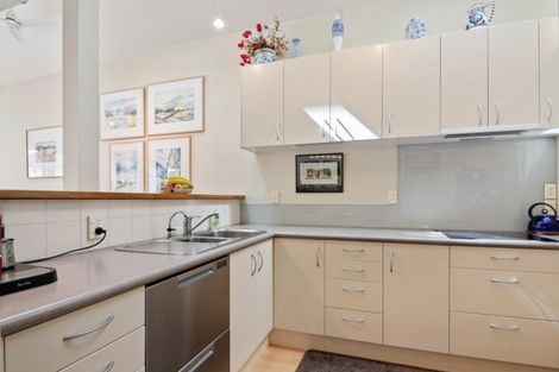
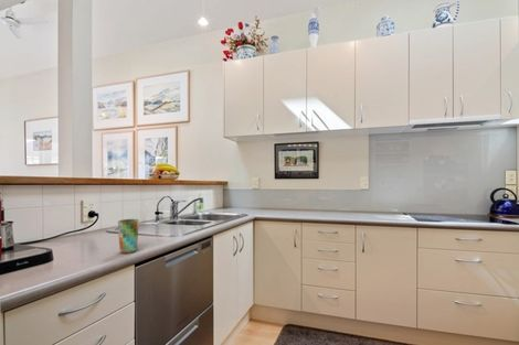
+ cup [117,218,140,255]
